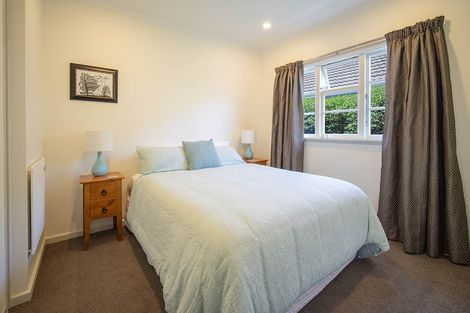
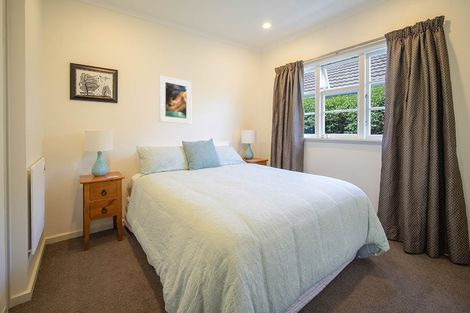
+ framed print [158,75,193,125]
